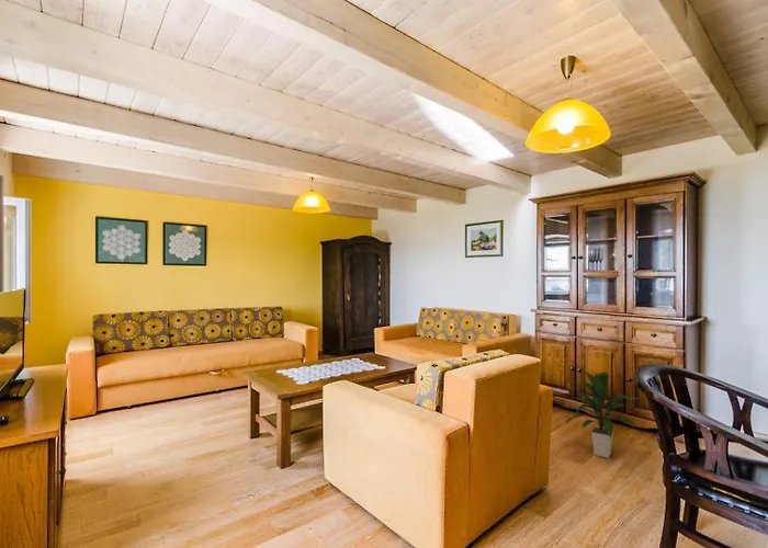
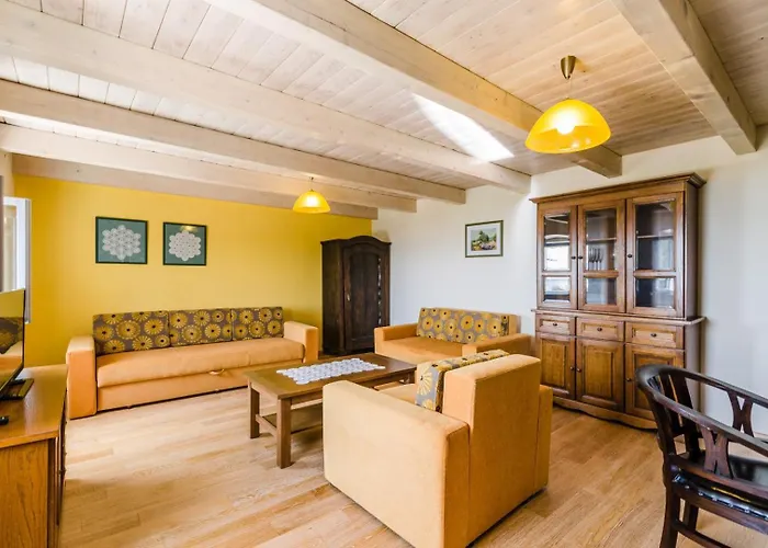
- indoor plant [564,369,639,459]
